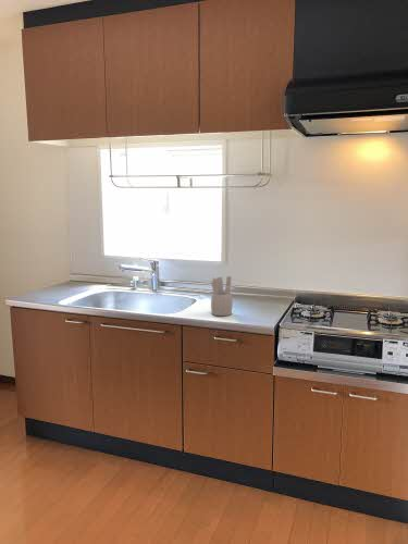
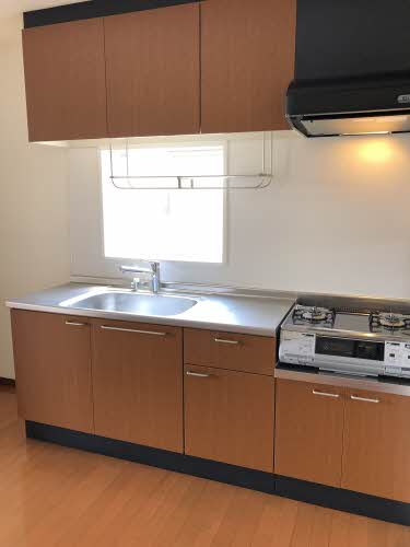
- utensil holder [210,275,234,317]
